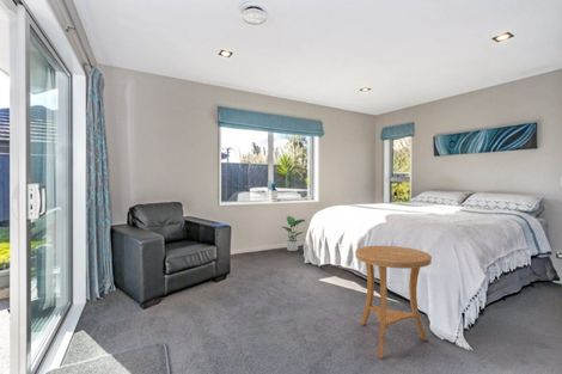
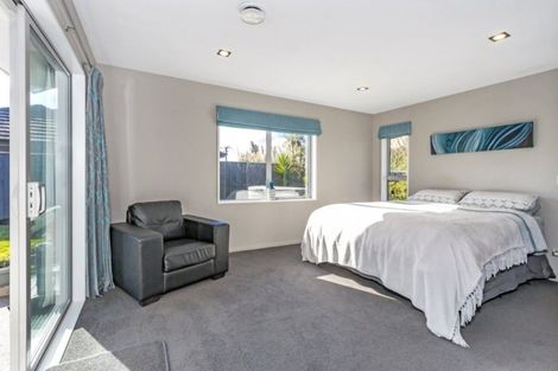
- potted plant [281,215,306,252]
- side table [354,245,433,360]
